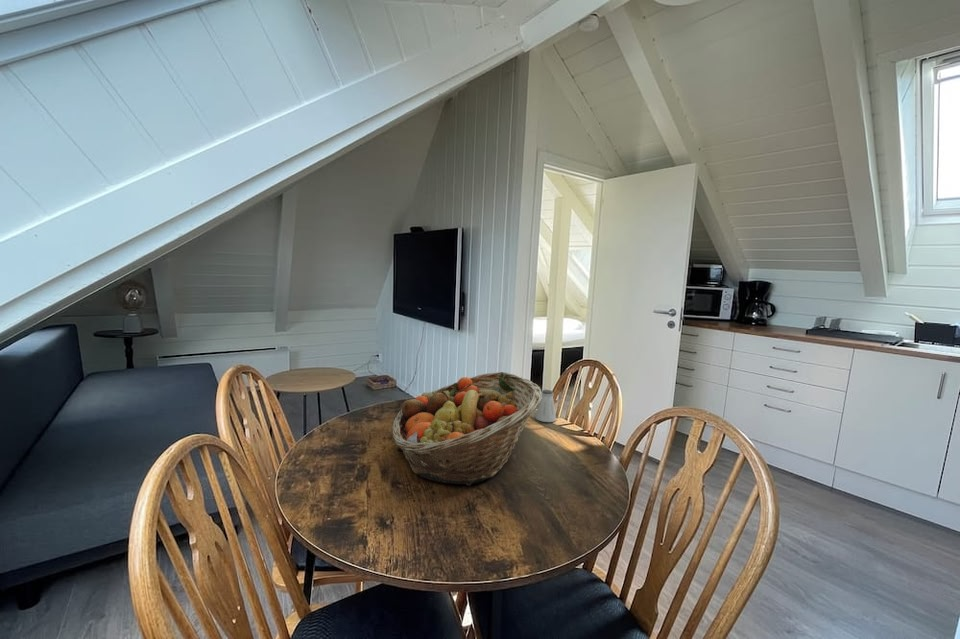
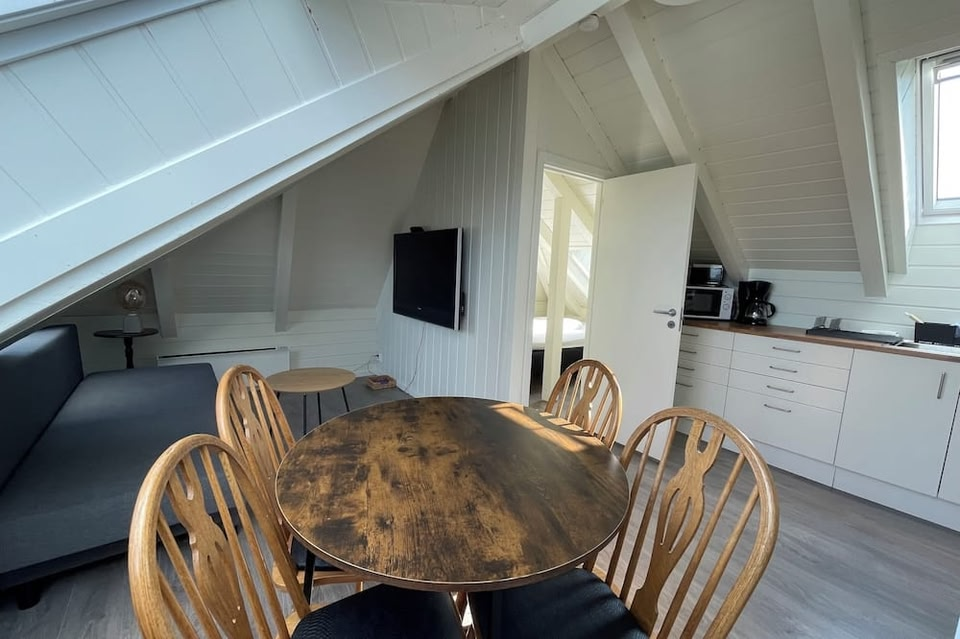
- fruit basket [392,371,542,487]
- saltshaker [535,389,557,423]
